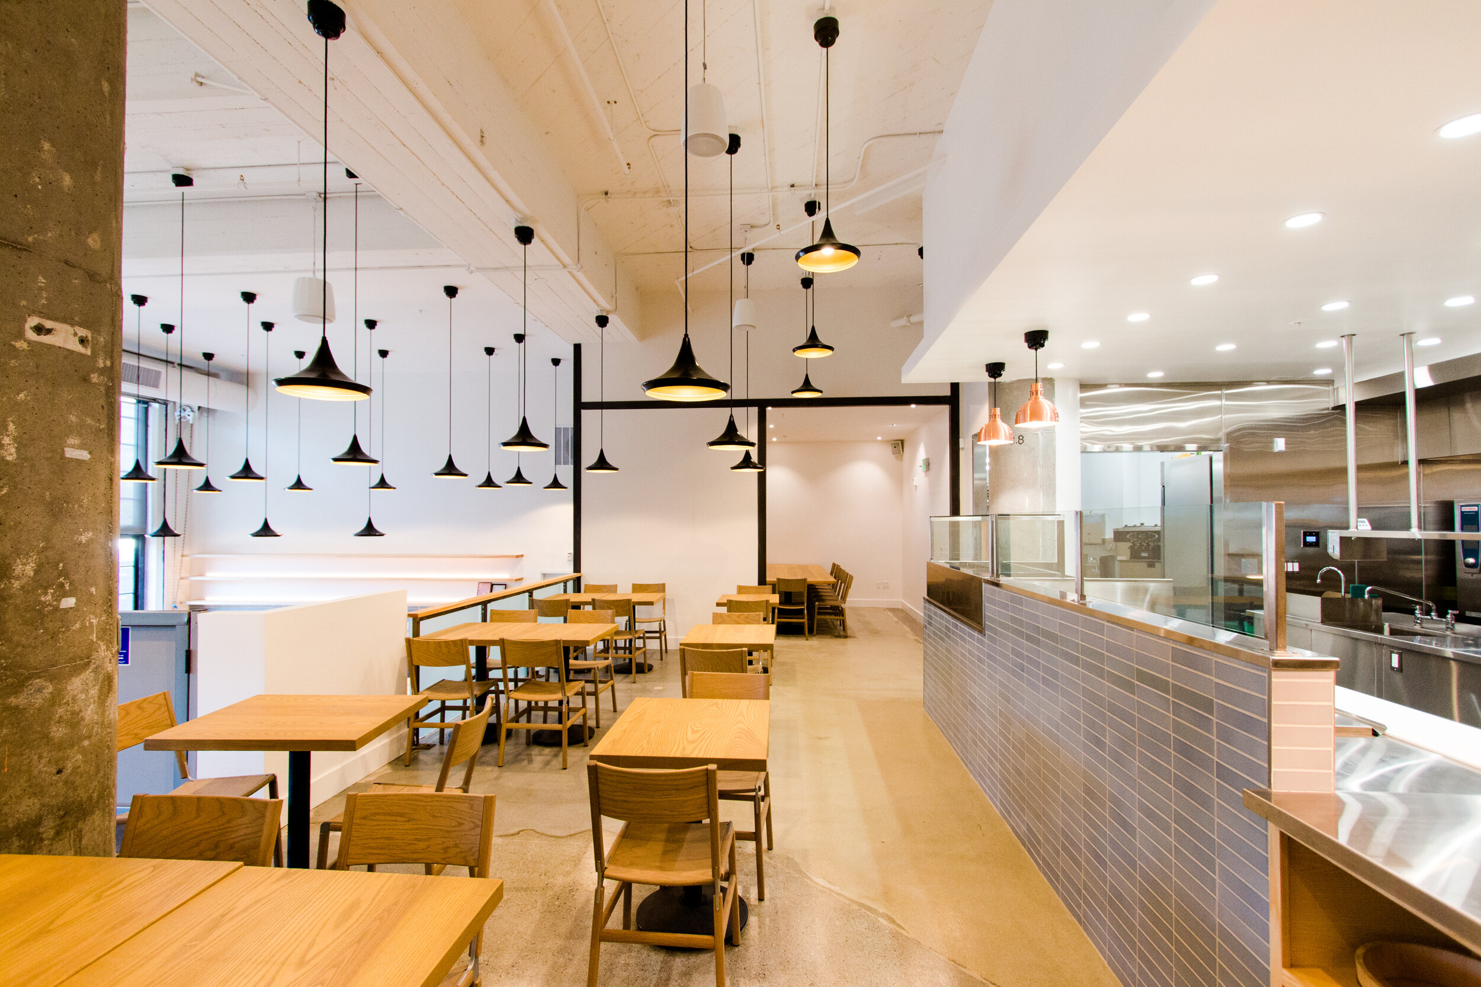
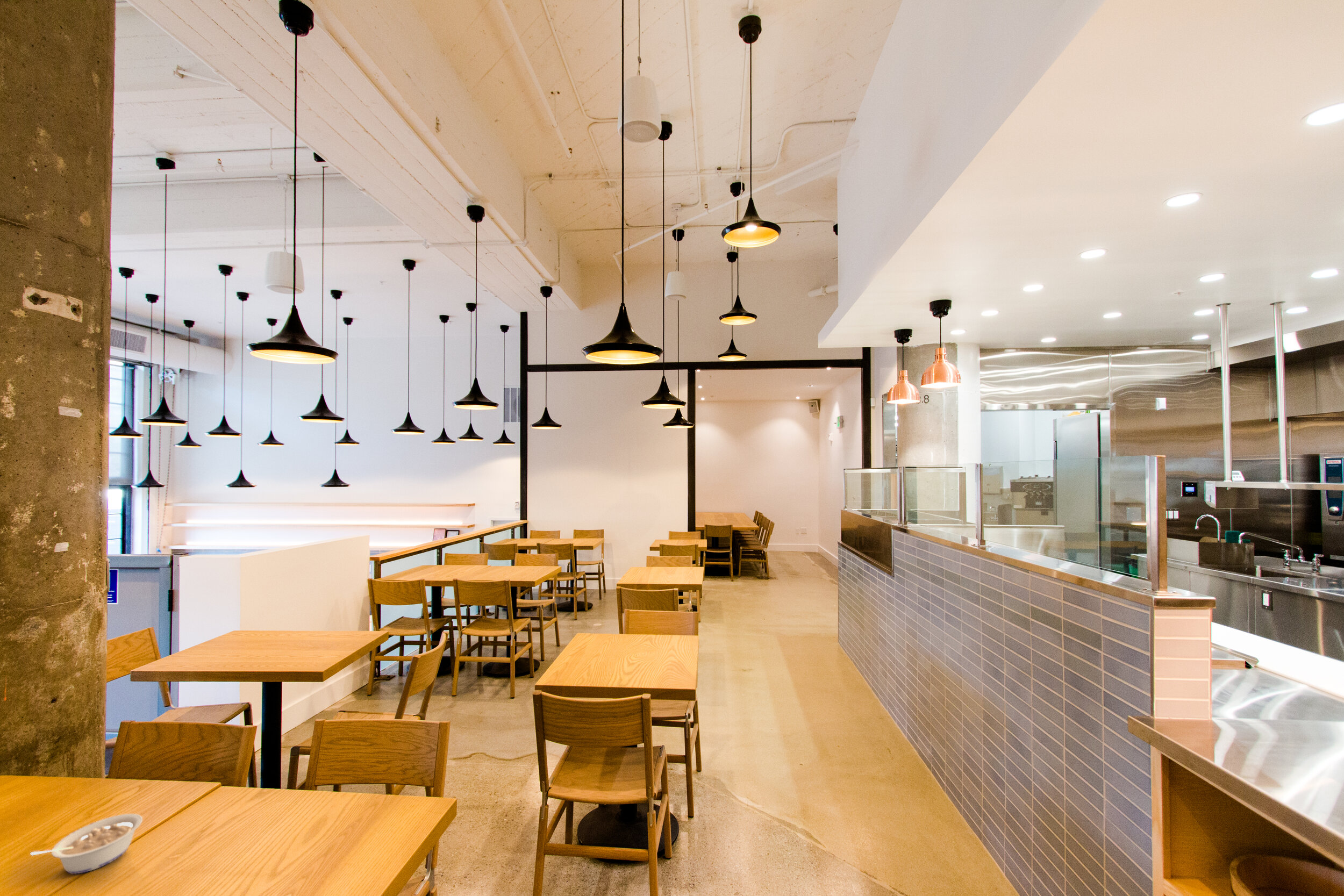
+ legume [30,813,143,875]
